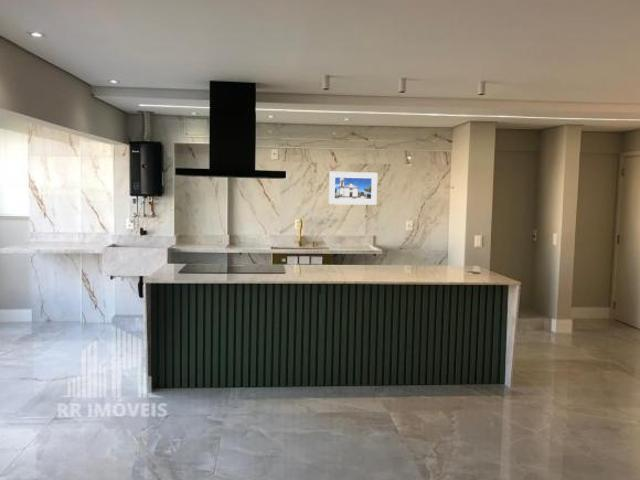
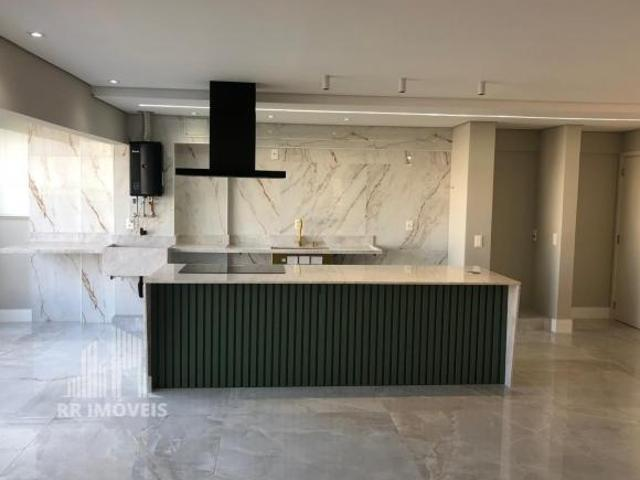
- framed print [328,171,378,206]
